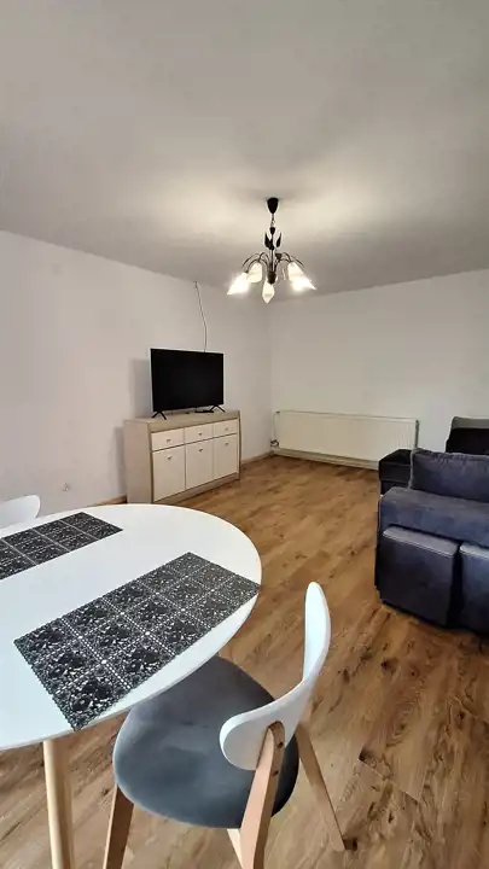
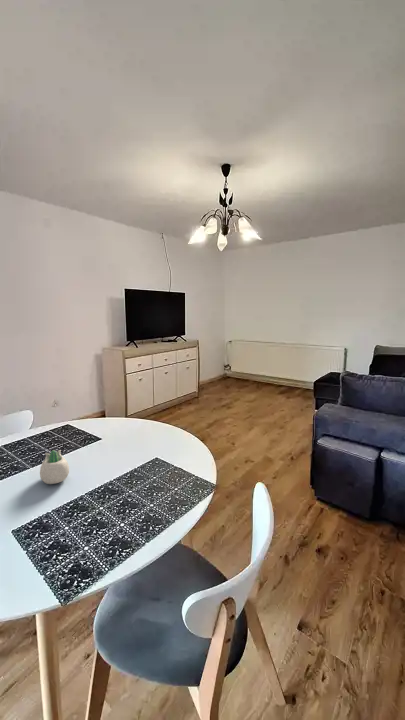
+ succulent planter [39,449,70,485]
